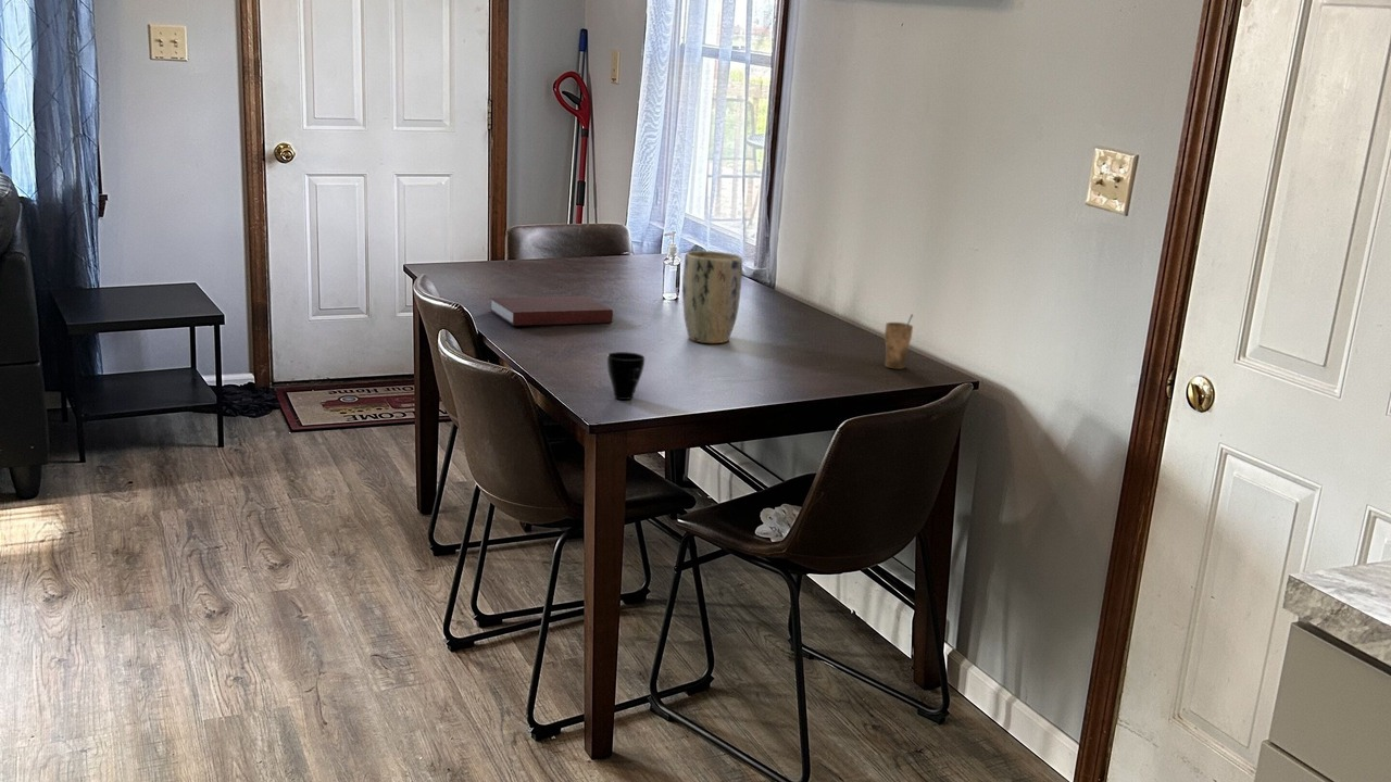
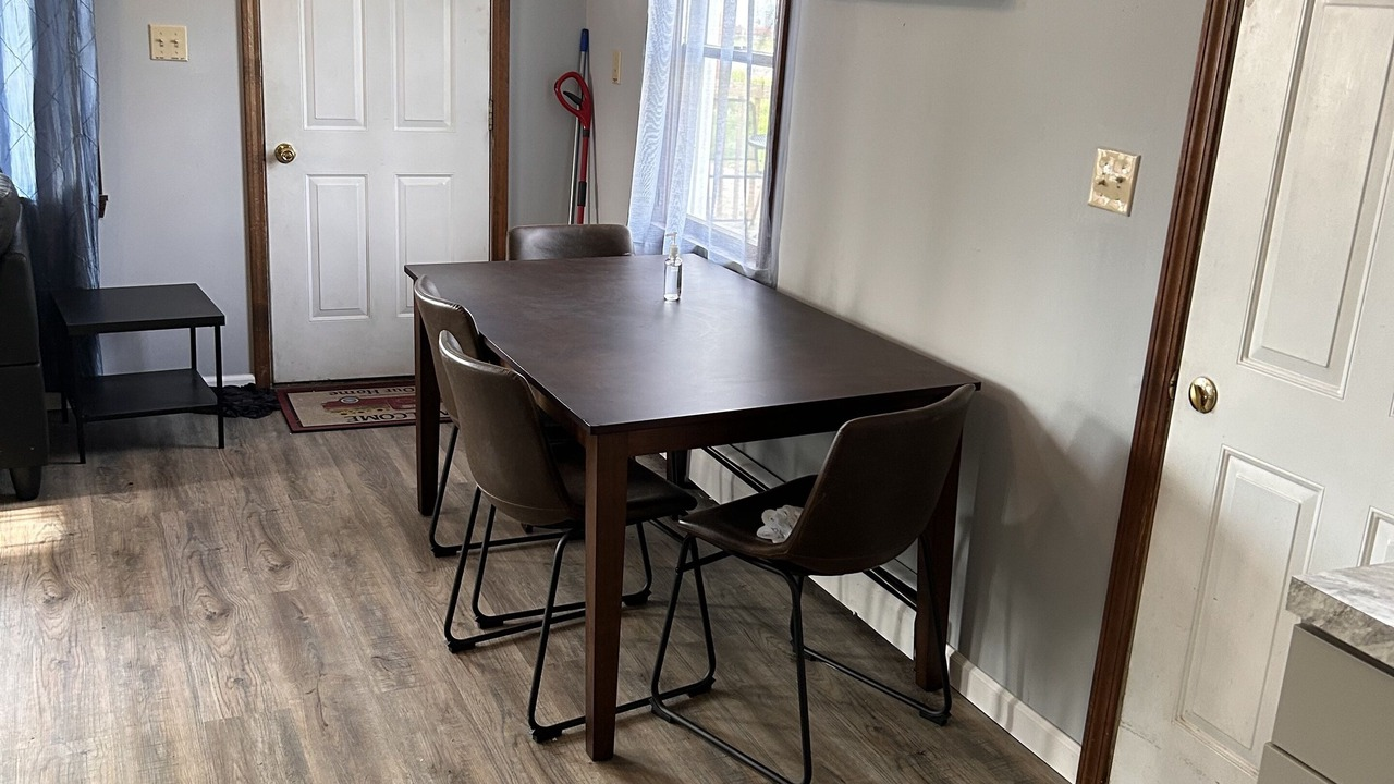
- notebook [489,294,614,327]
- cup [884,313,914,370]
- plant pot [681,250,743,344]
- cup [605,351,646,401]
